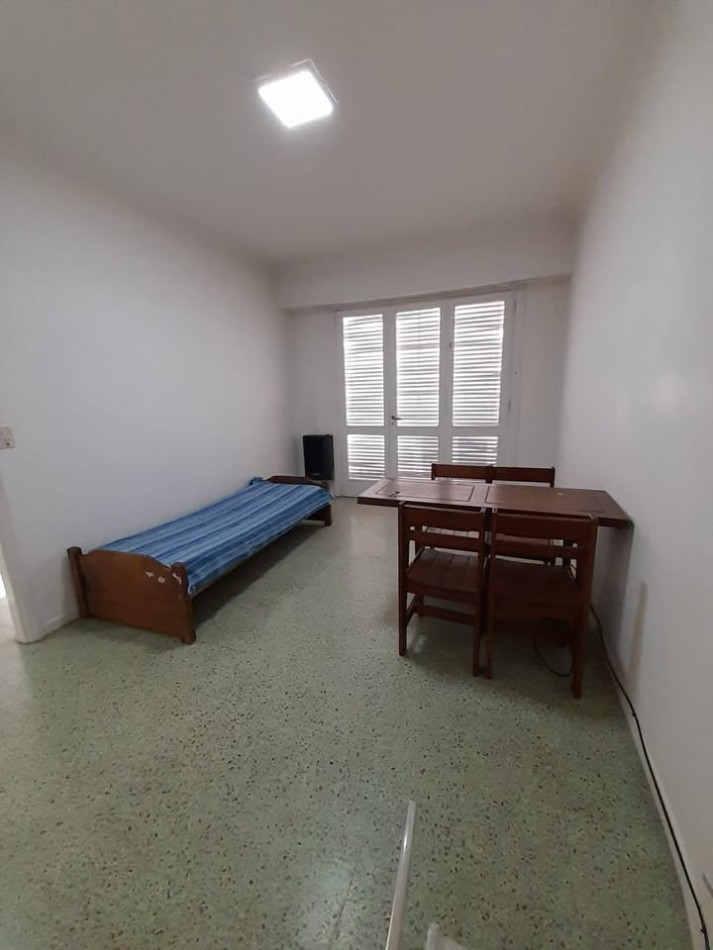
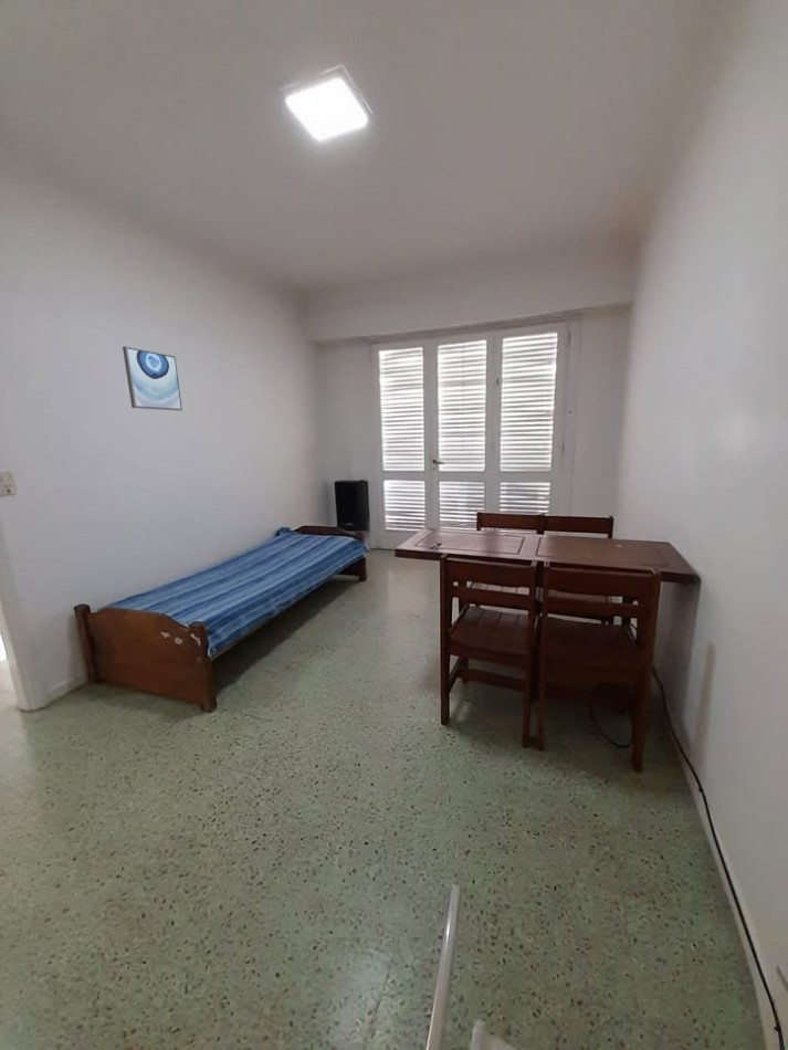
+ wall art [122,346,183,412]
